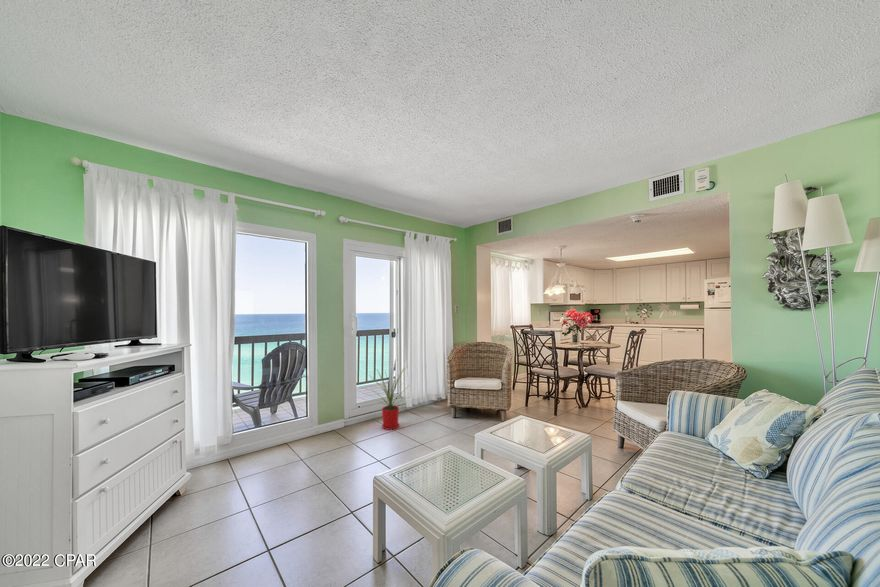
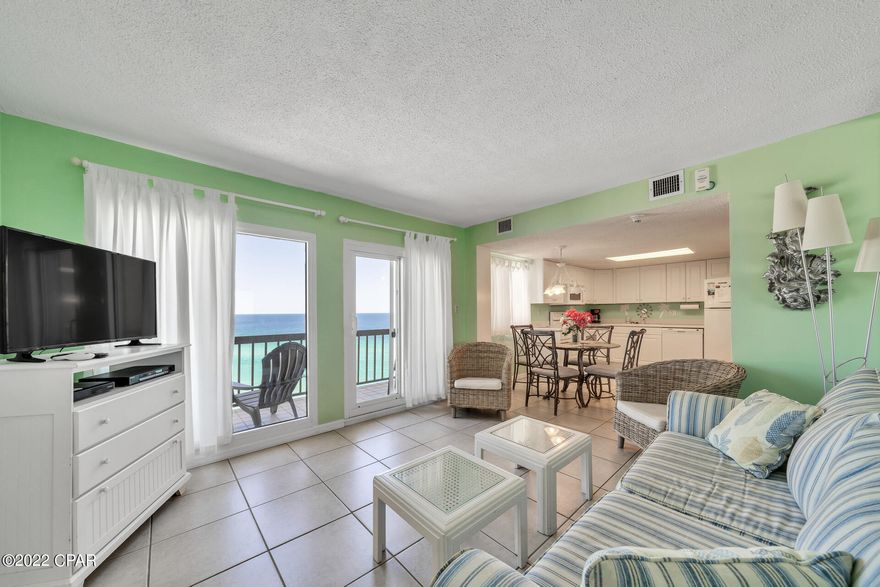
- house plant [369,364,414,431]
